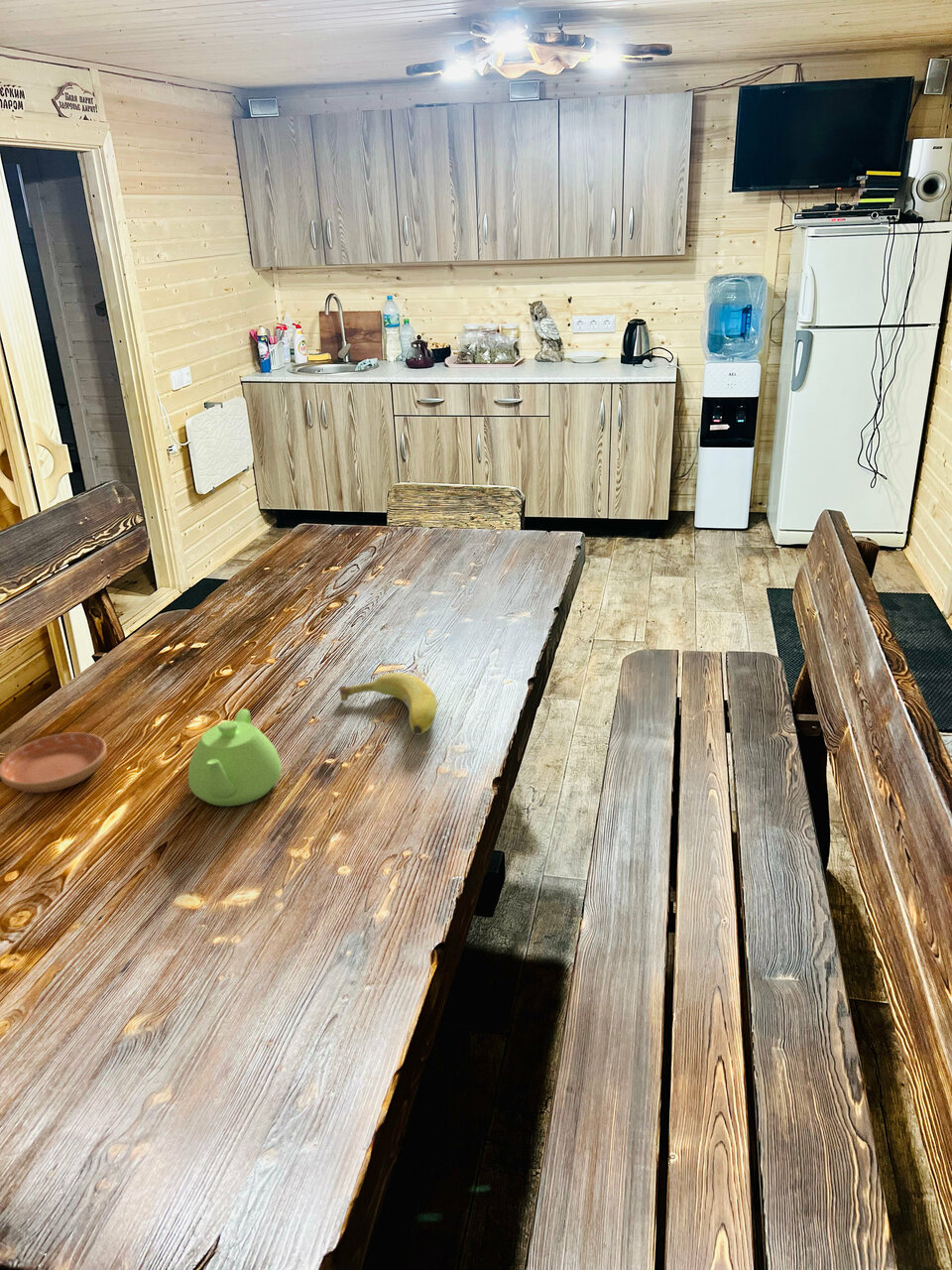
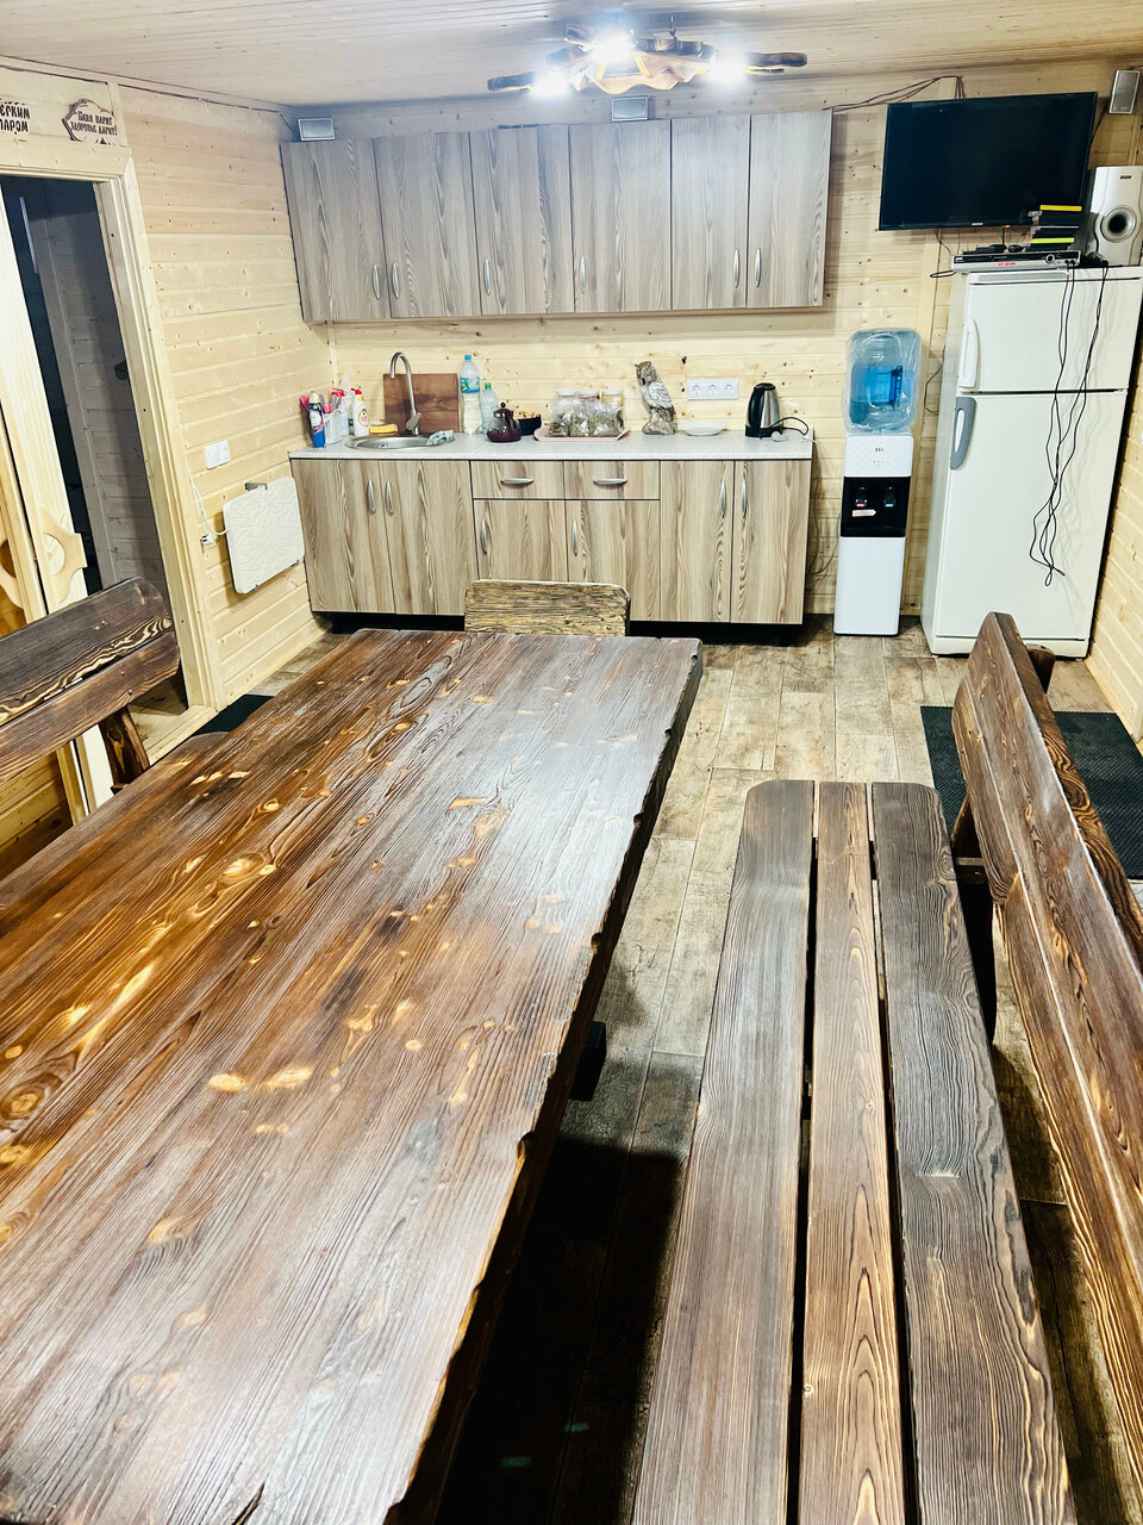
- teapot [187,708,283,807]
- saucer [0,731,108,794]
- fruit [338,672,438,736]
